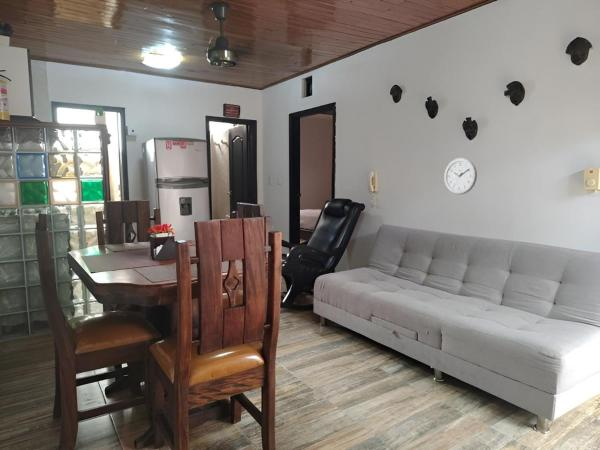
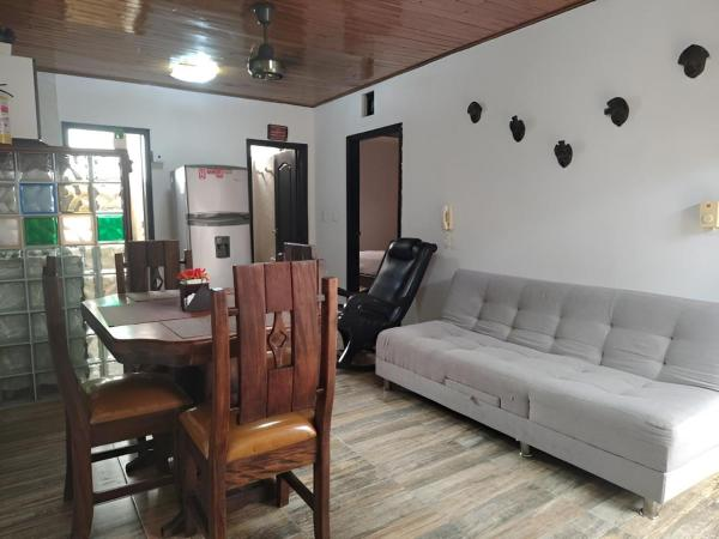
- wall clock [443,157,478,195]
